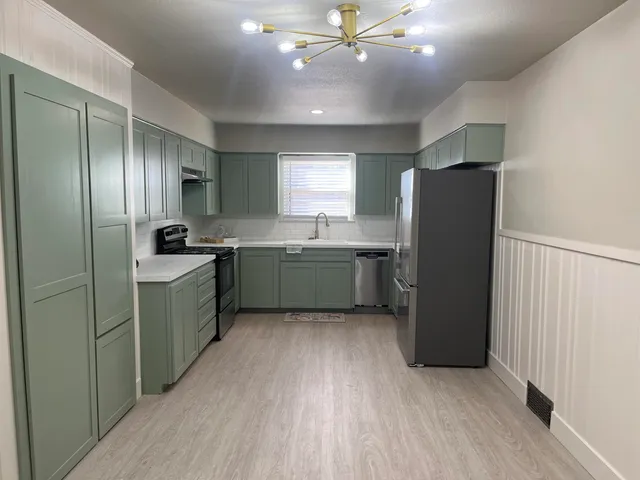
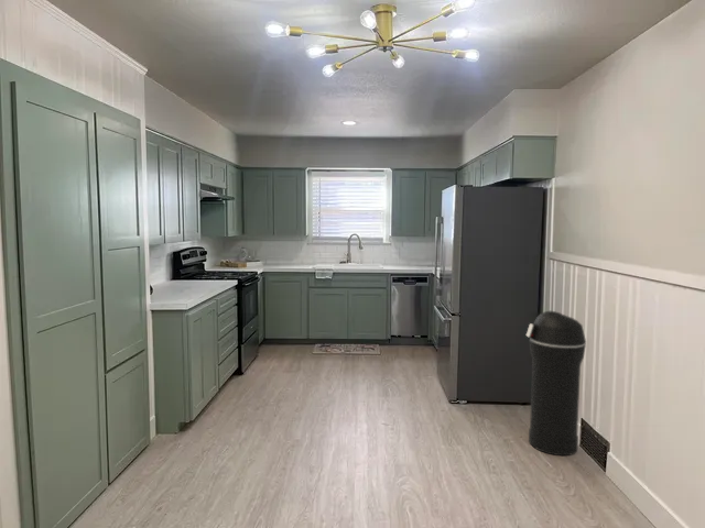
+ trash can [525,310,587,457]
